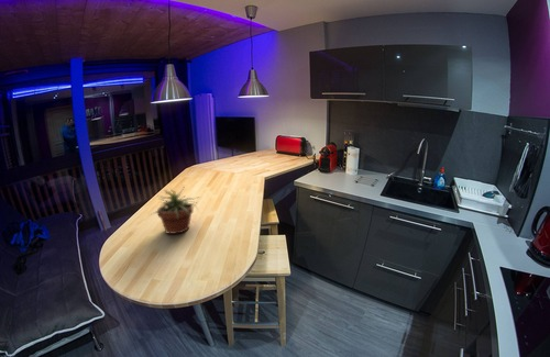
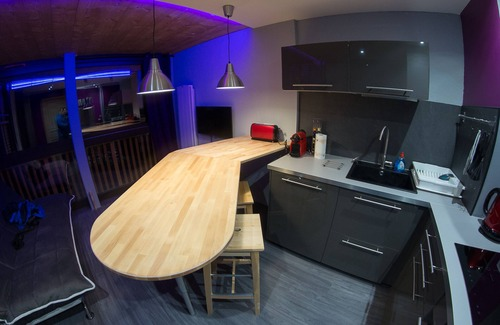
- potted plant [147,185,202,235]
